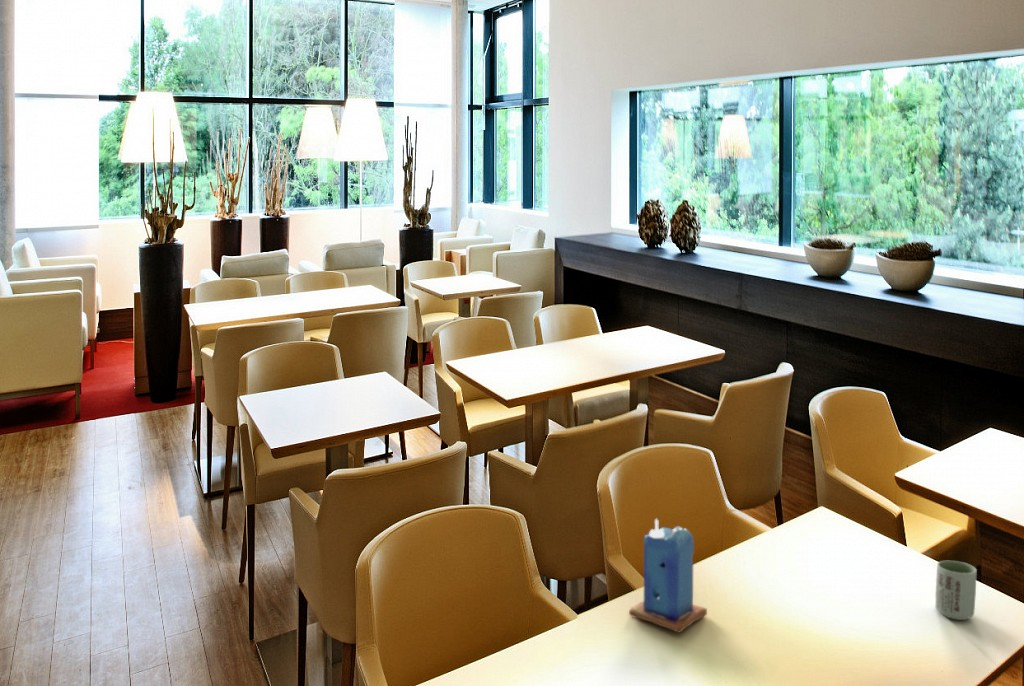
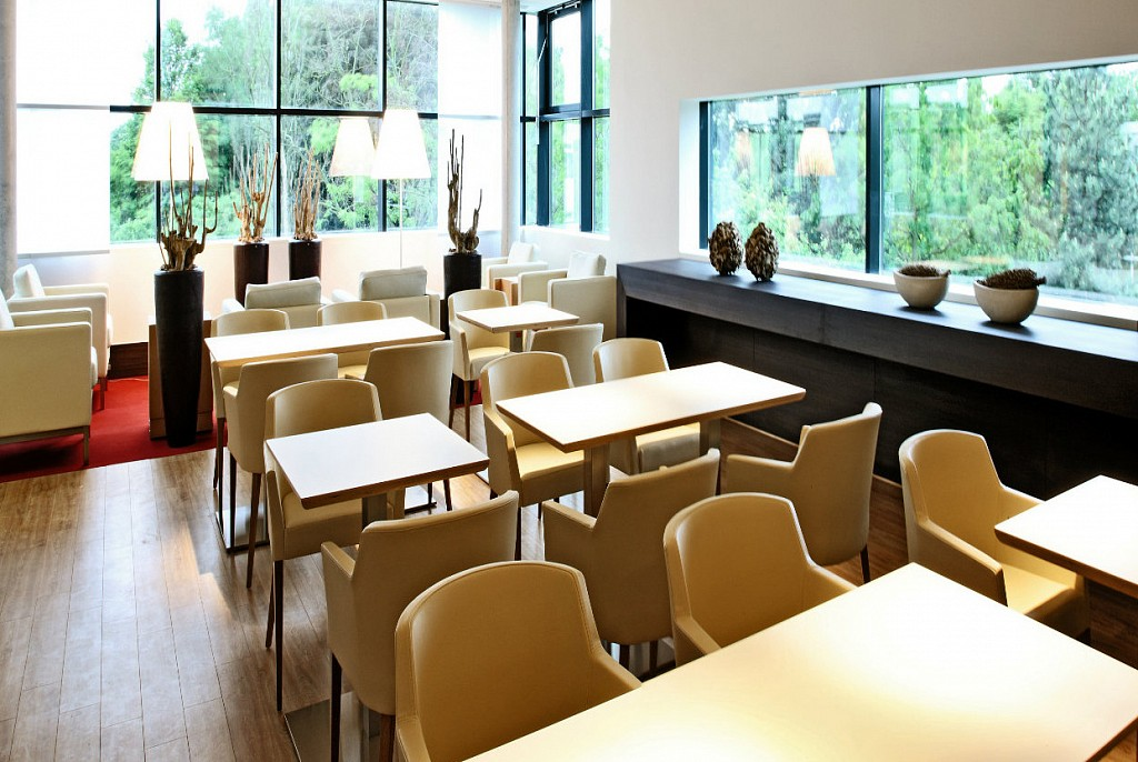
- candle [628,518,708,634]
- cup [934,560,978,621]
